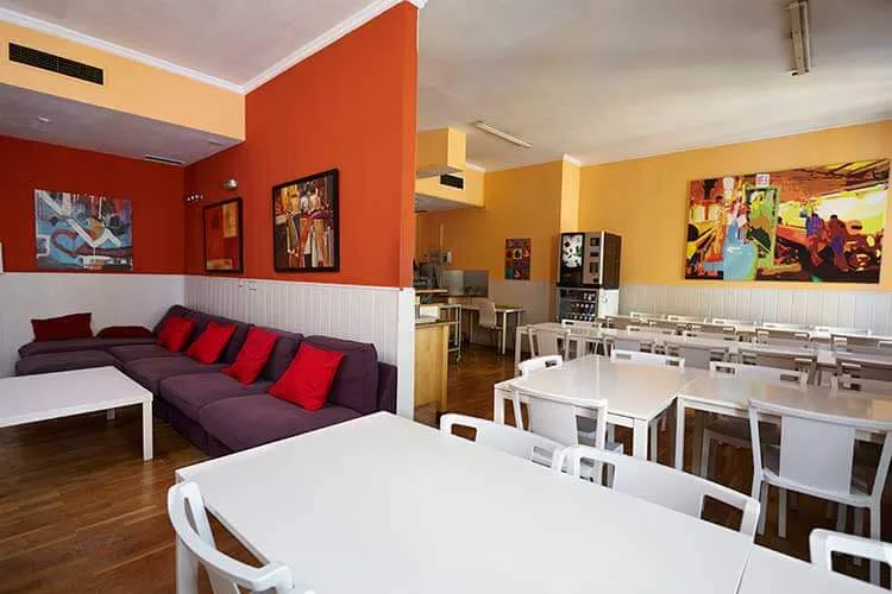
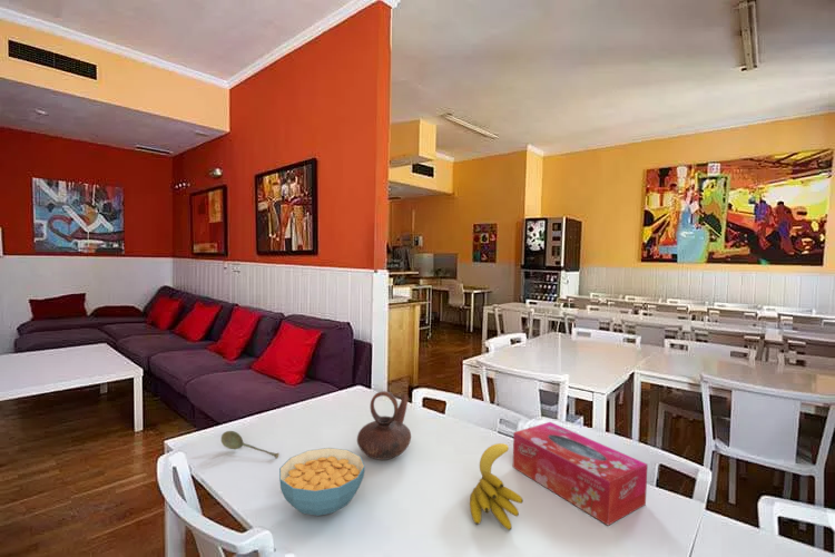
+ banana [469,442,524,531]
+ tissue box [512,421,649,527]
+ cereal bowl [278,447,366,517]
+ teapot [356,390,412,461]
+ soupspoon [220,430,281,459]
